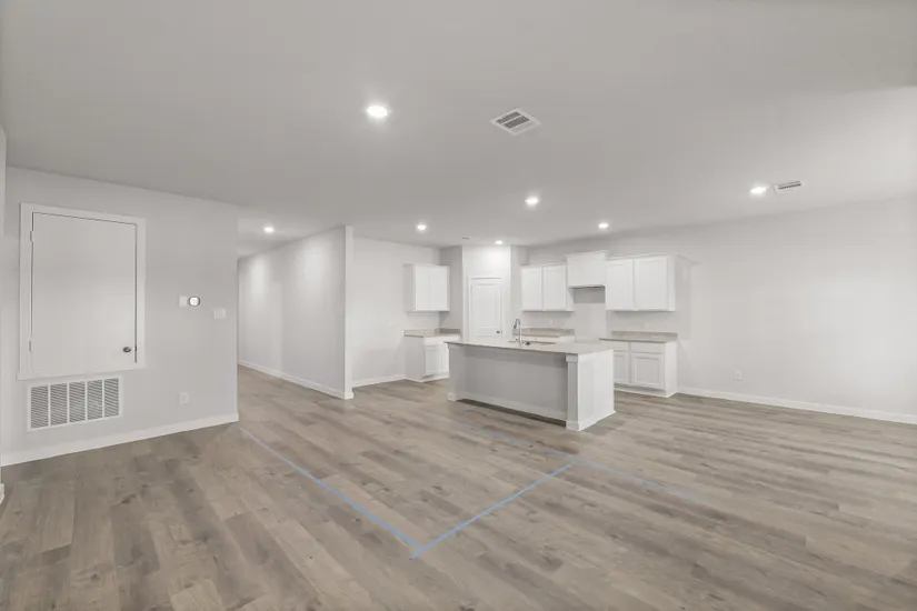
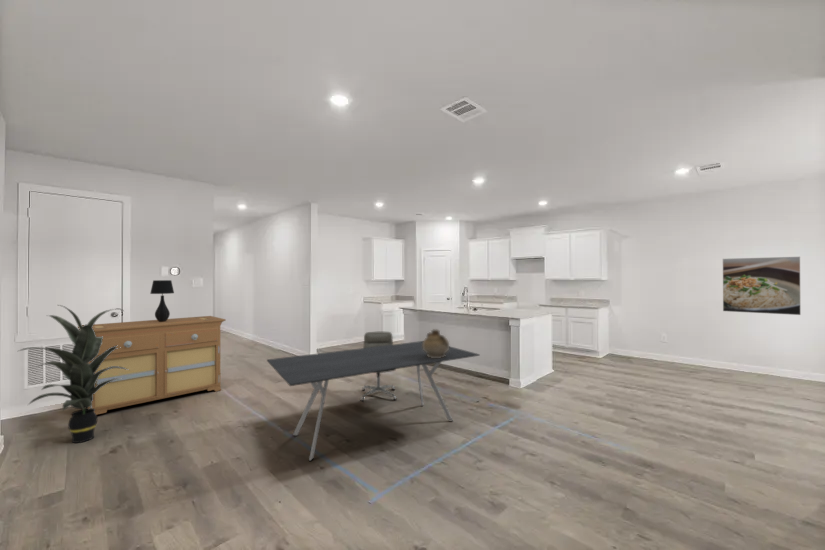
+ dining table [266,340,481,462]
+ table lamp [149,279,175,322]
+ chair [359,331,397,402]
+ sideboard [77,315,227,416]
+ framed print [722,256,802,316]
+ indoor plant [18,304,129,444]
+ ceramic jug [423,328,450,358]
